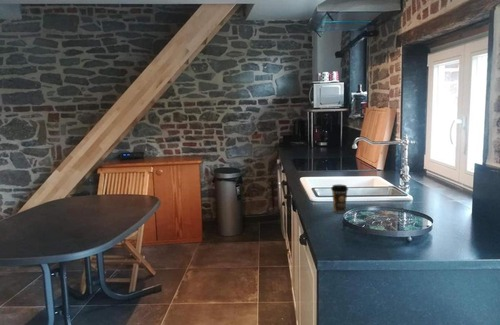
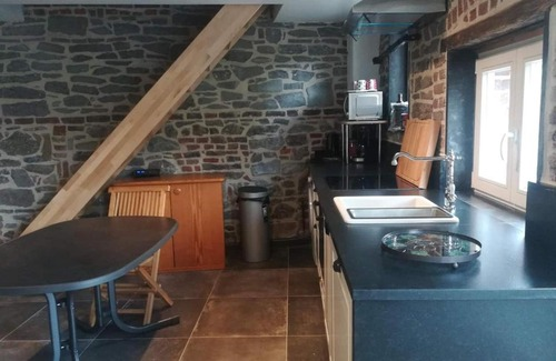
- coffee cup [330,184,349,214]
